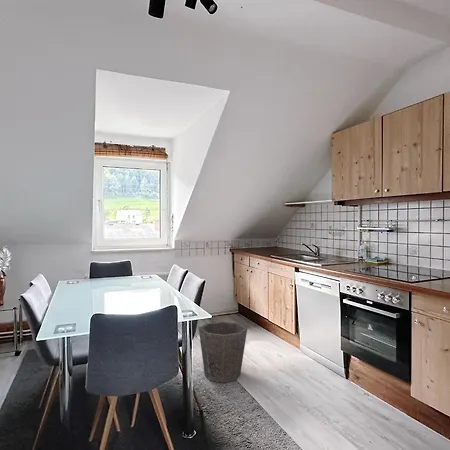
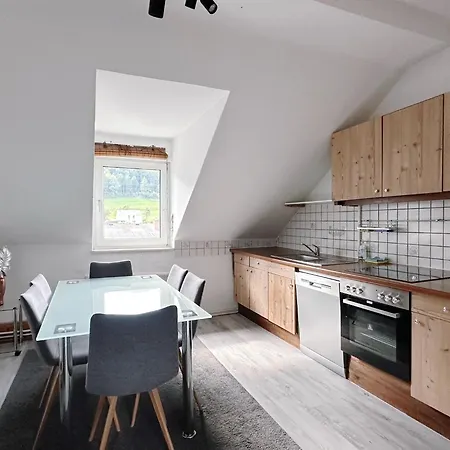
- waste bin [198,321,248,384]
